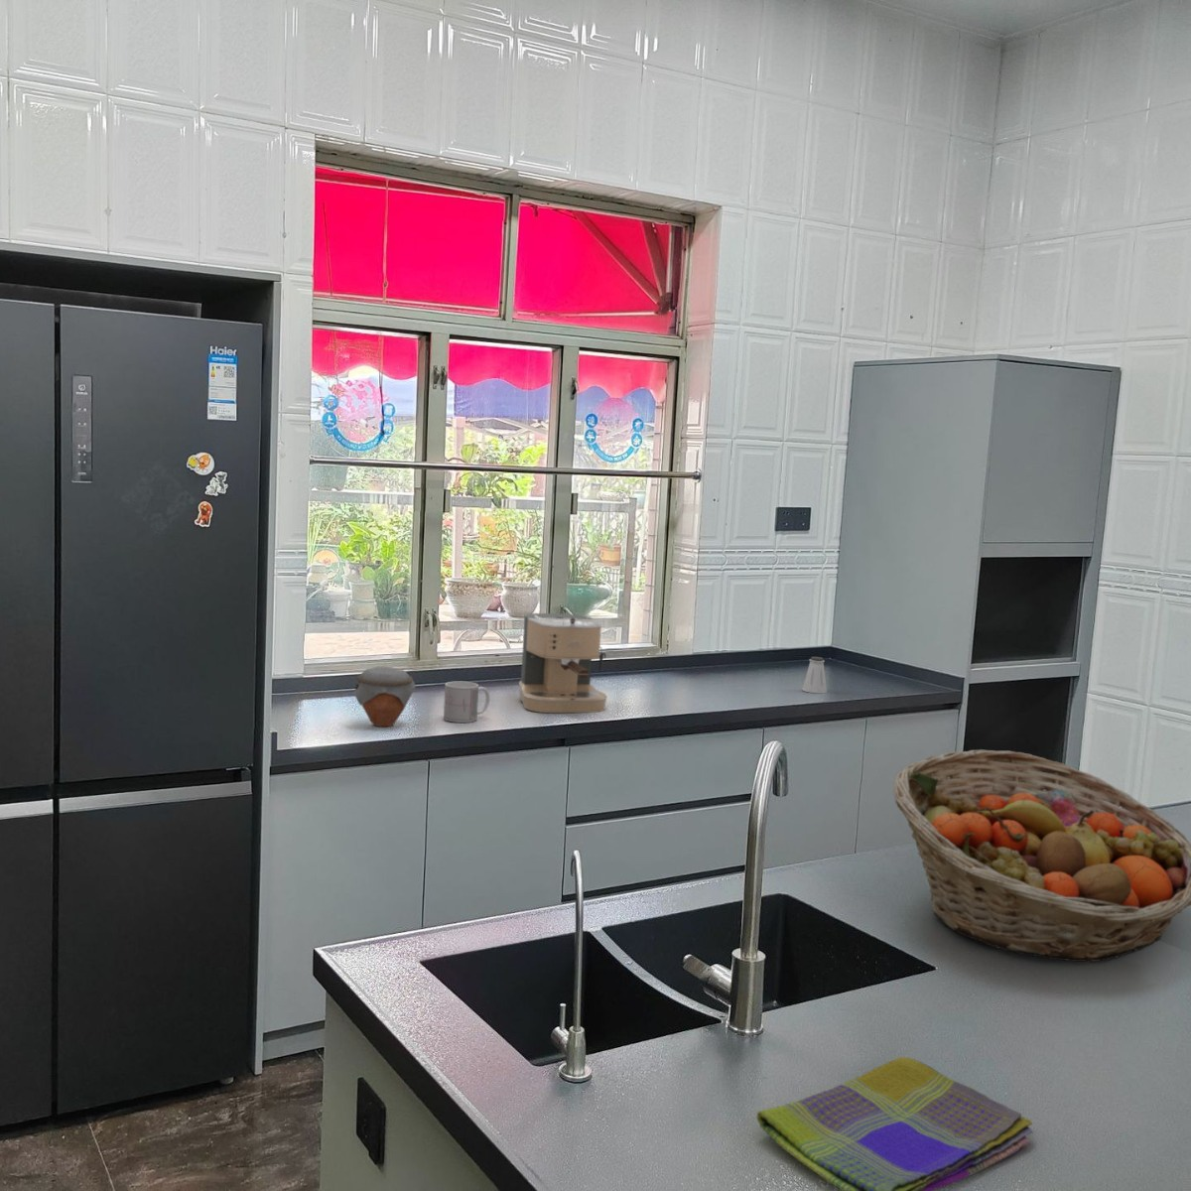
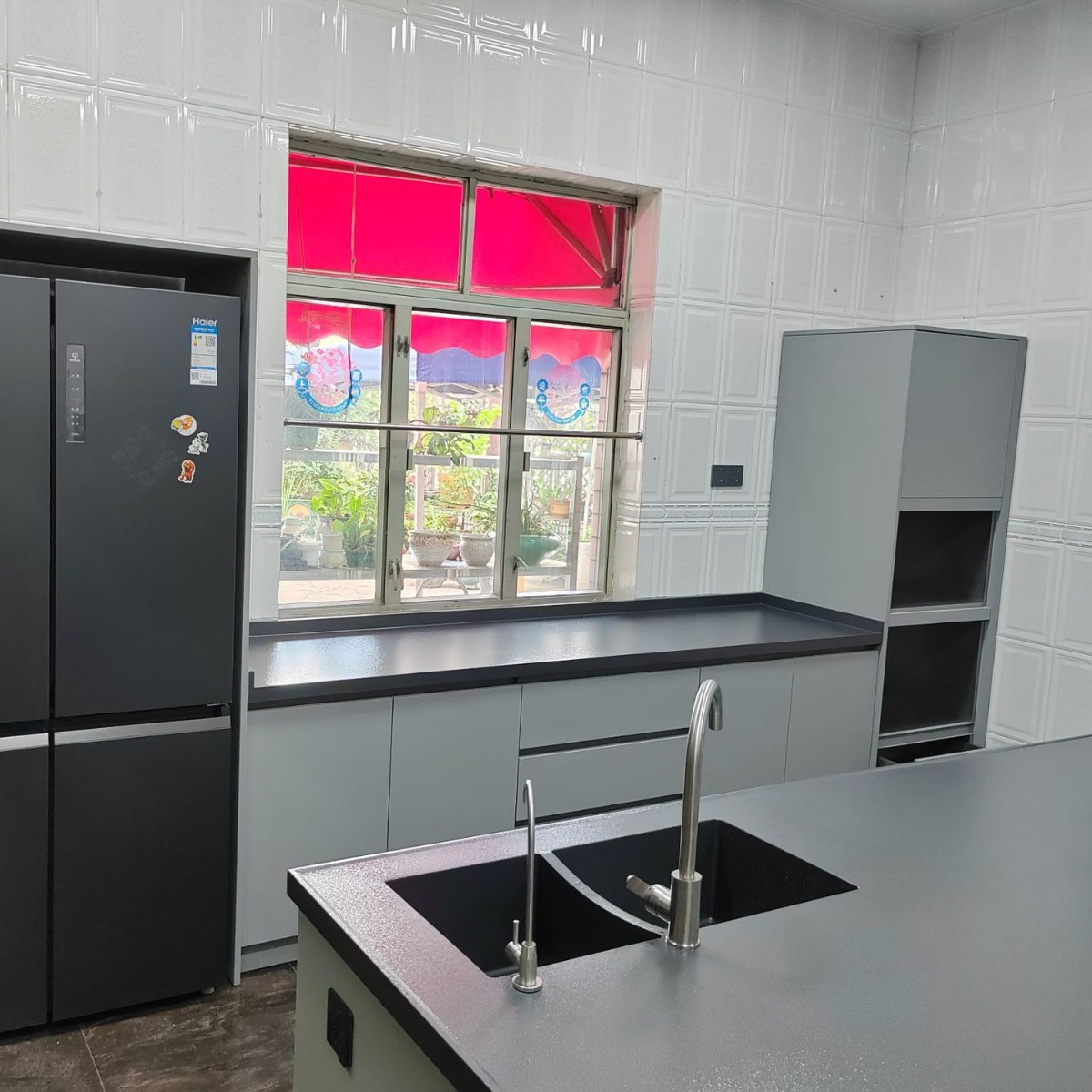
- coffee maker [518,612,609,713]
- jar [352,666,417,727]
- mug [443,681,491,723]
- saltshaker [801,657,828,694]
- fruit basket [892,748,1191,963]
- dish towel [756,1056,1034,1191]
